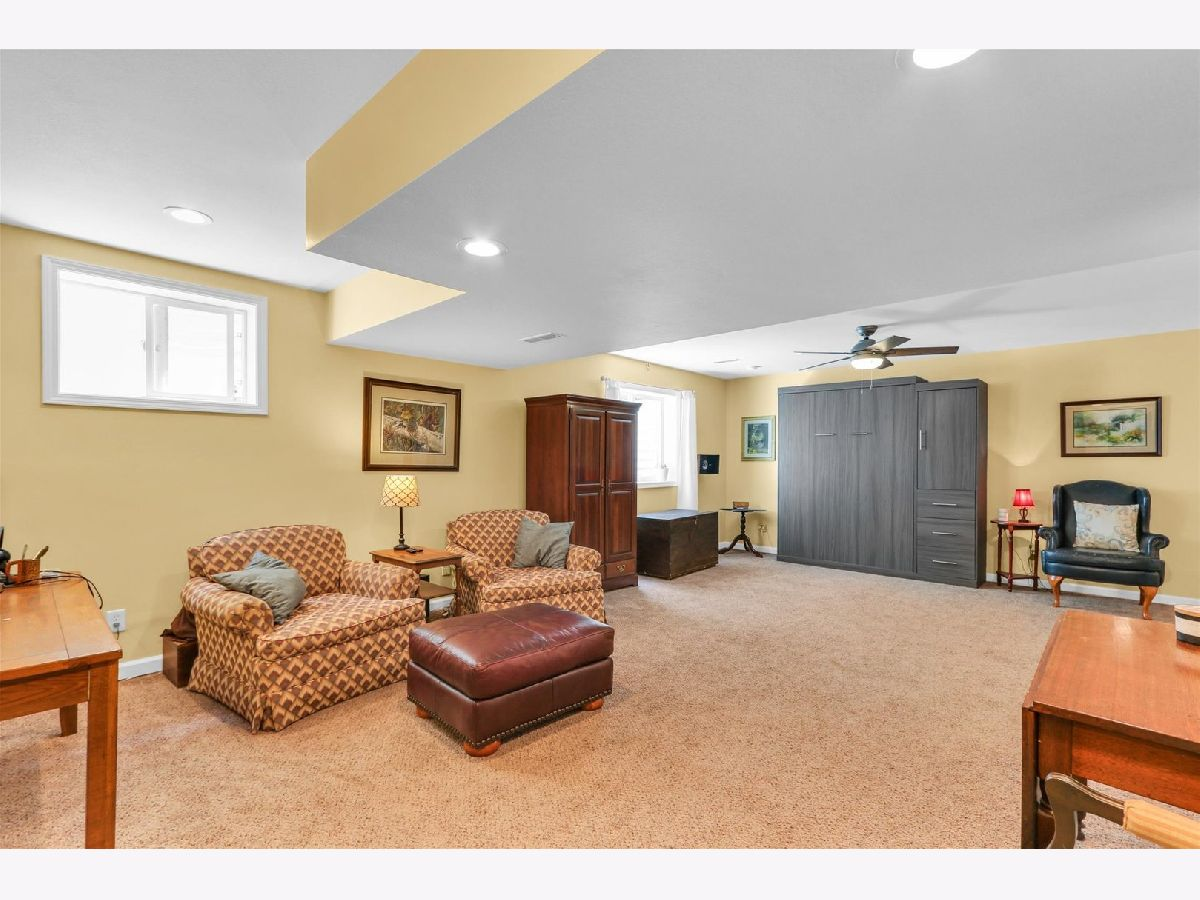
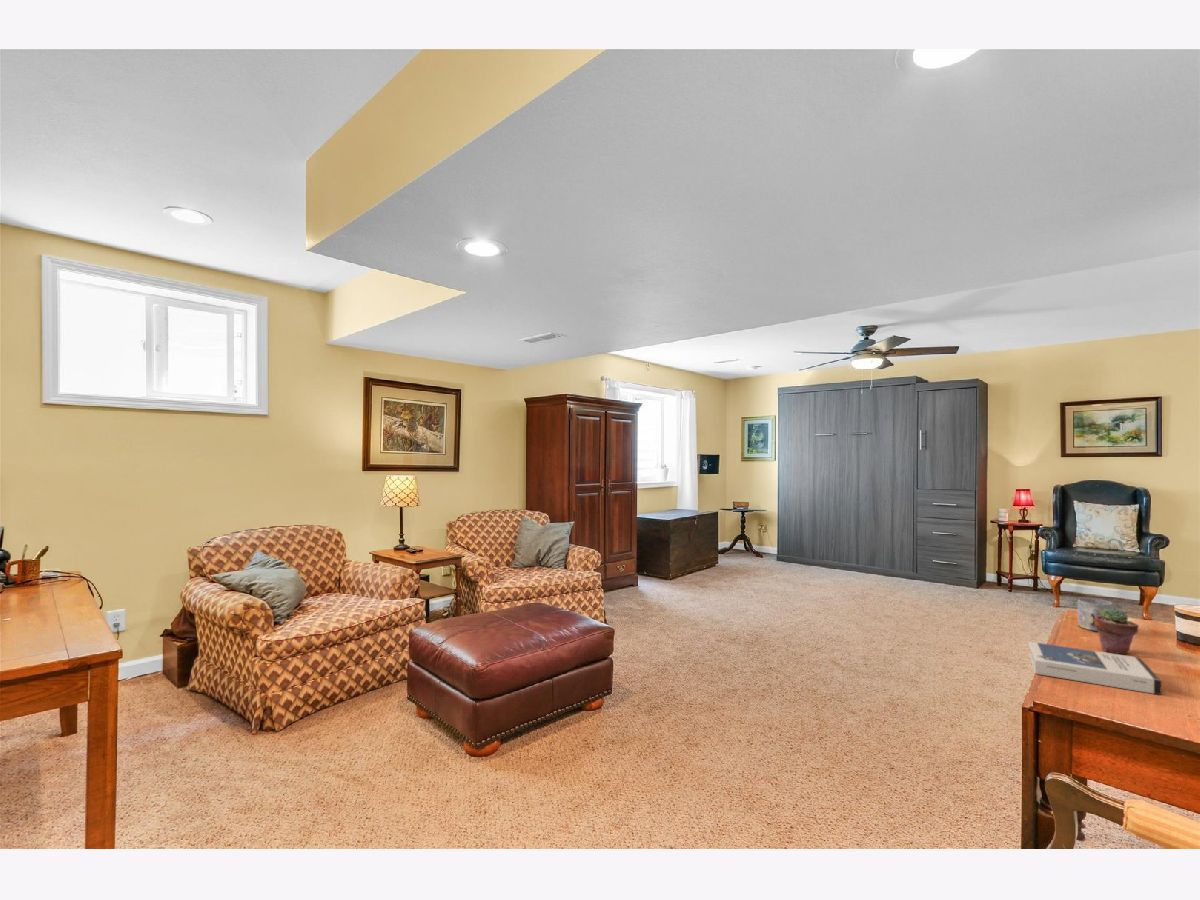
+ potted succulent [1095,606,1140,655]
+ mug [1077,597,1114,632]
+ hardback book [1027,640,1162,696]
